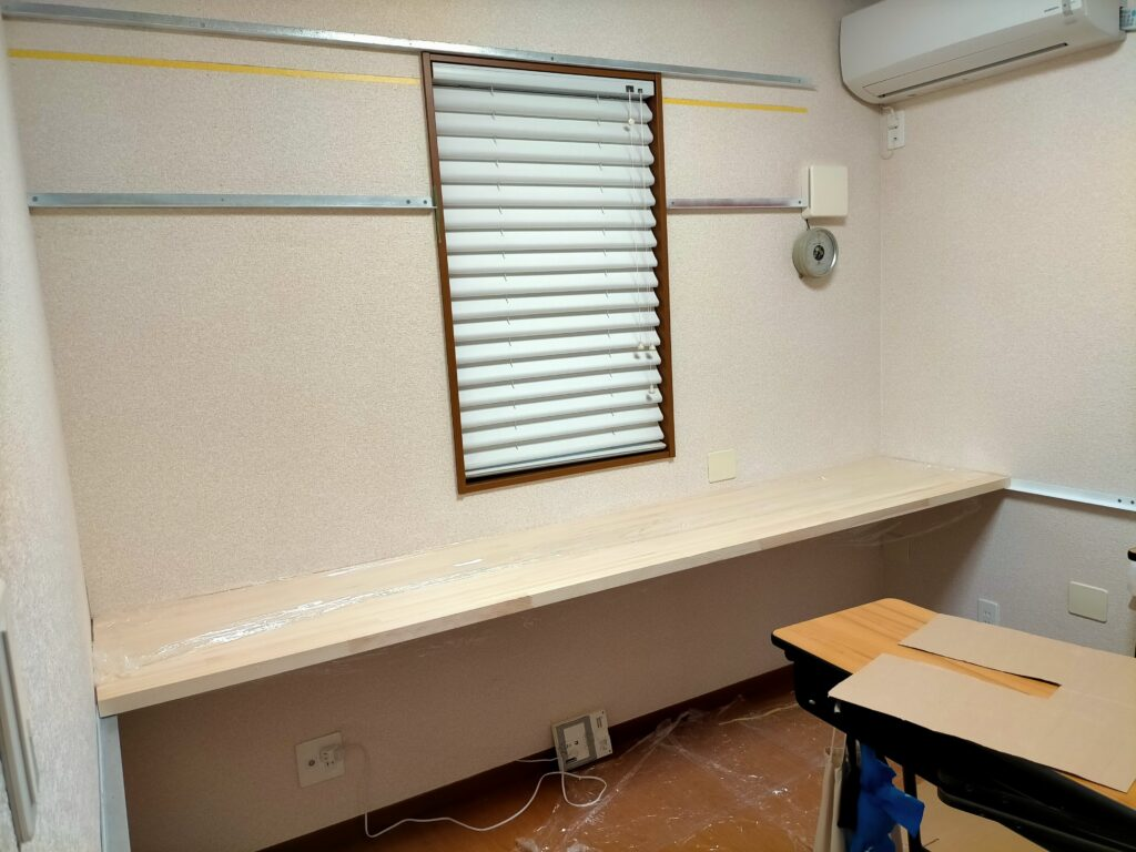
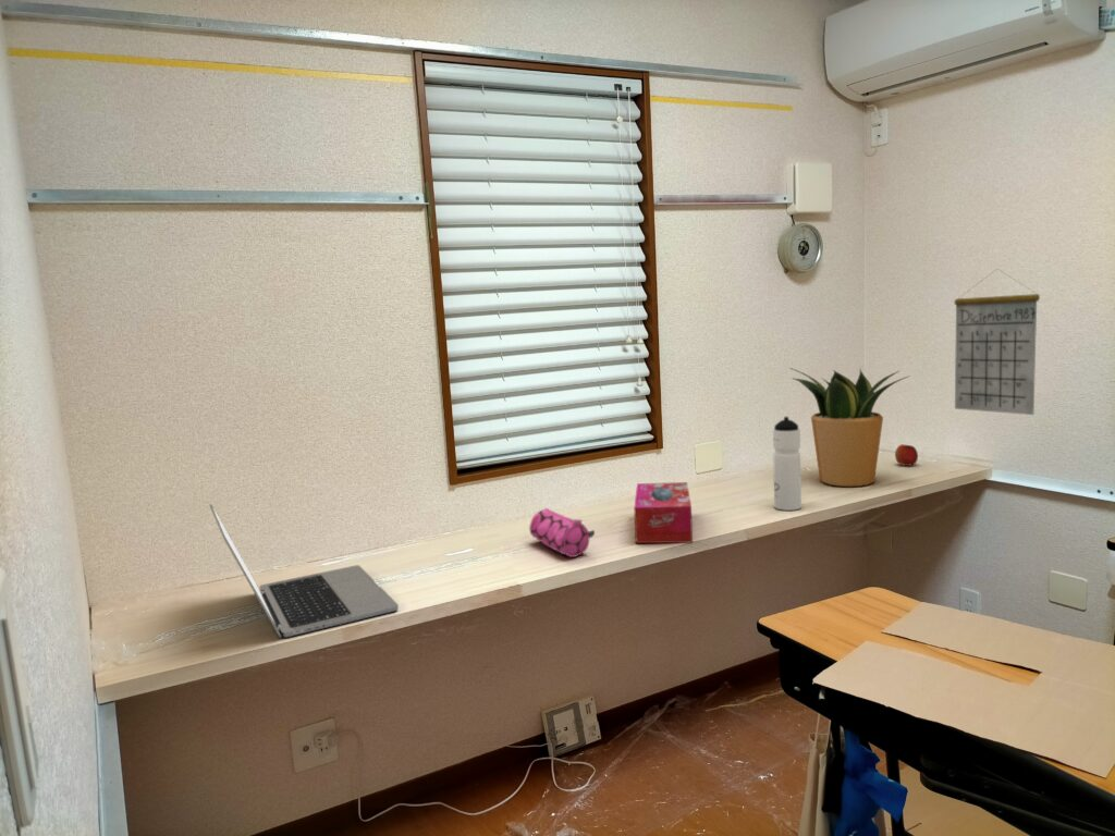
+ pencil case [528,507,596,558]
+ potted plant [788,367,911,488]
+ calendar [953,268,1041,416]
+ water bottle [772,416,802,512]
+ tissue box [633,481,694,544]
+ laptop [208,503,400,639]
+ fruit [894,443,919,467]
